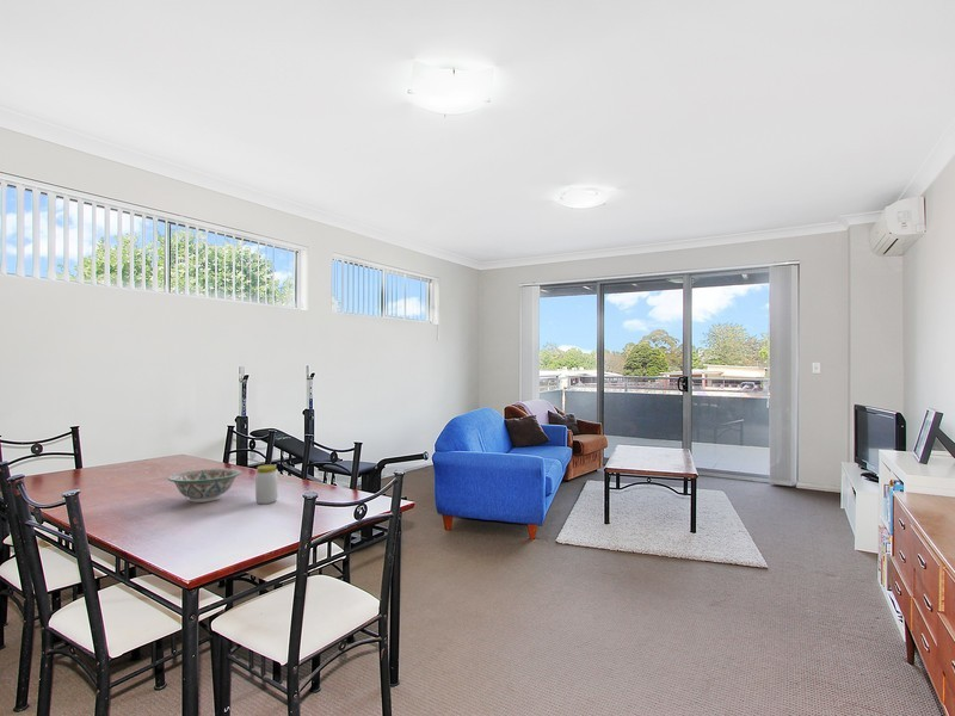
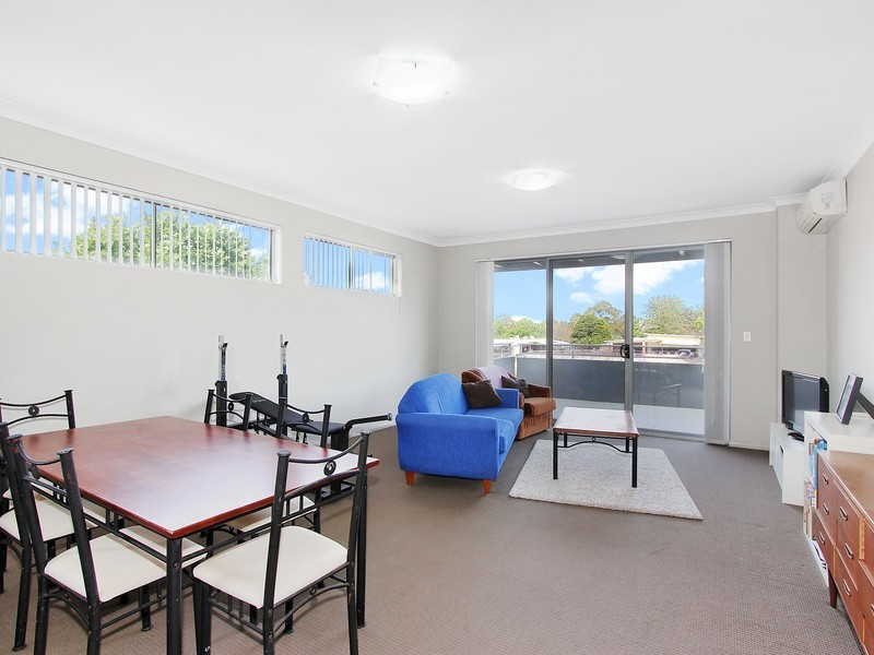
- decorative bowl [167,468,242,504]
- jar [254,463,279,505]
